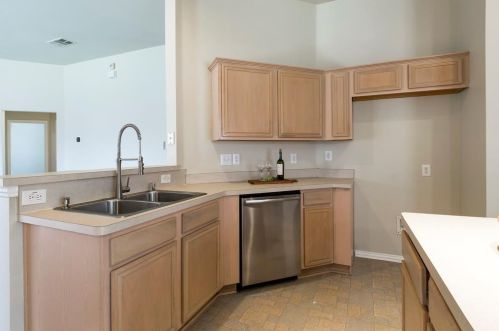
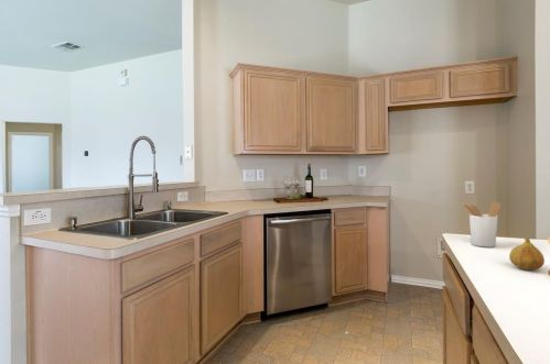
+ fruit [508,236,546,271]
+ utensil holder [461,200,502,249]
